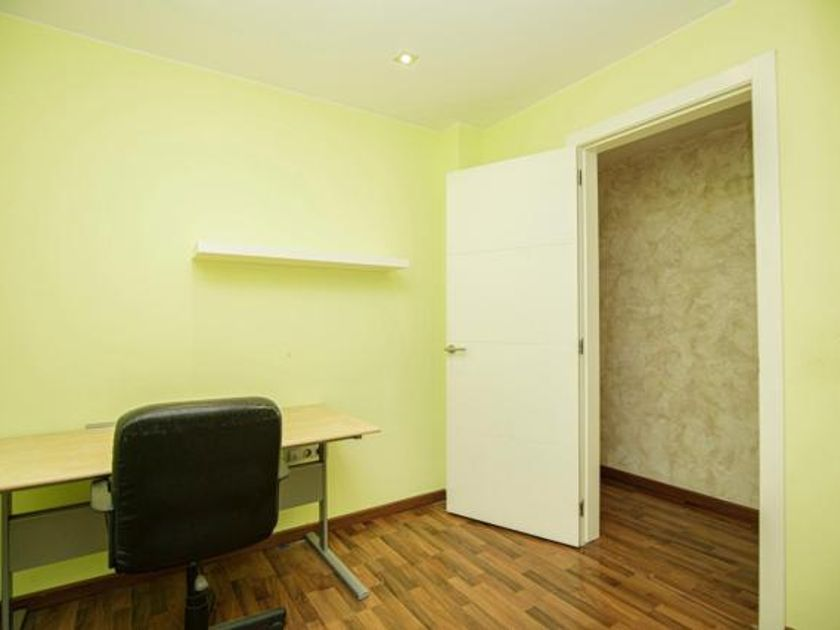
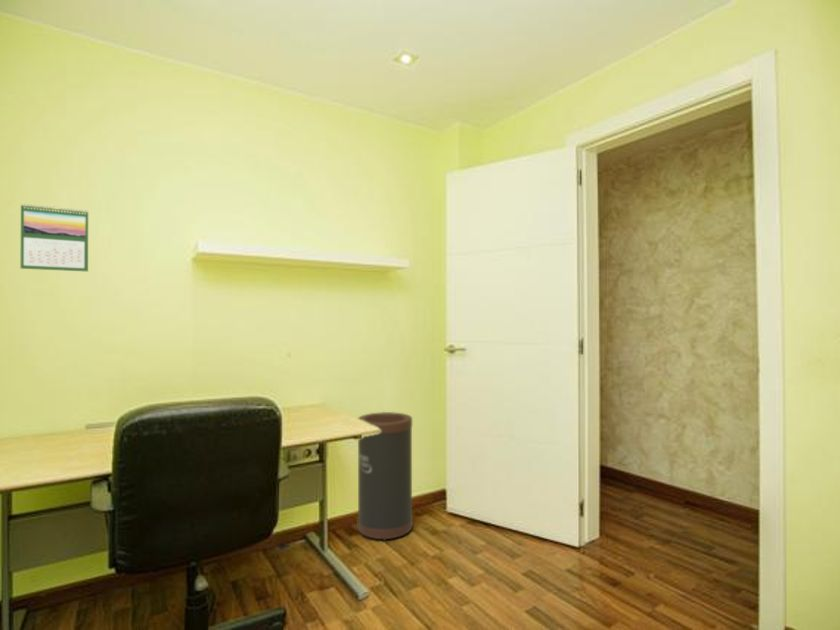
+ trash can [357,411,414,542]
+ calendar [20,203,89,273]
